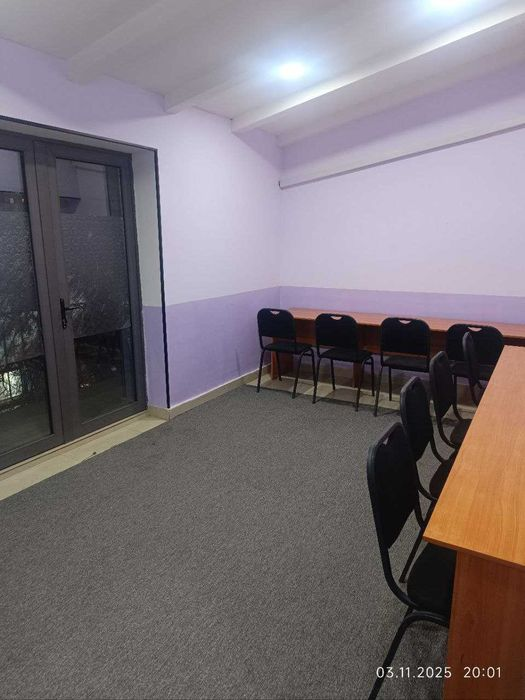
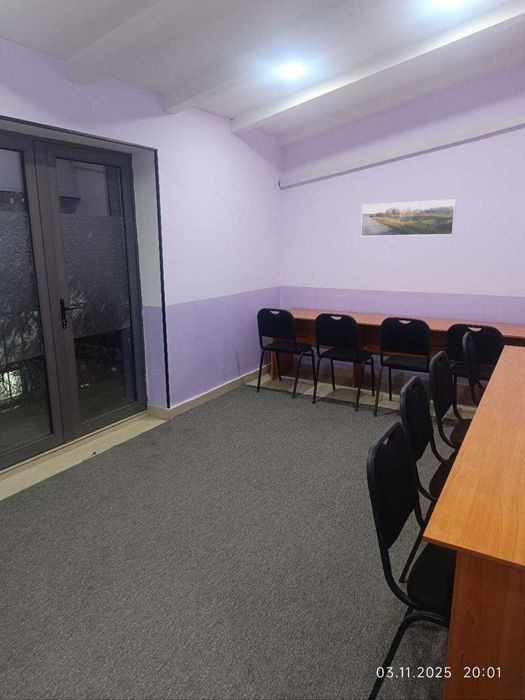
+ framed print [360,198,457,237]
